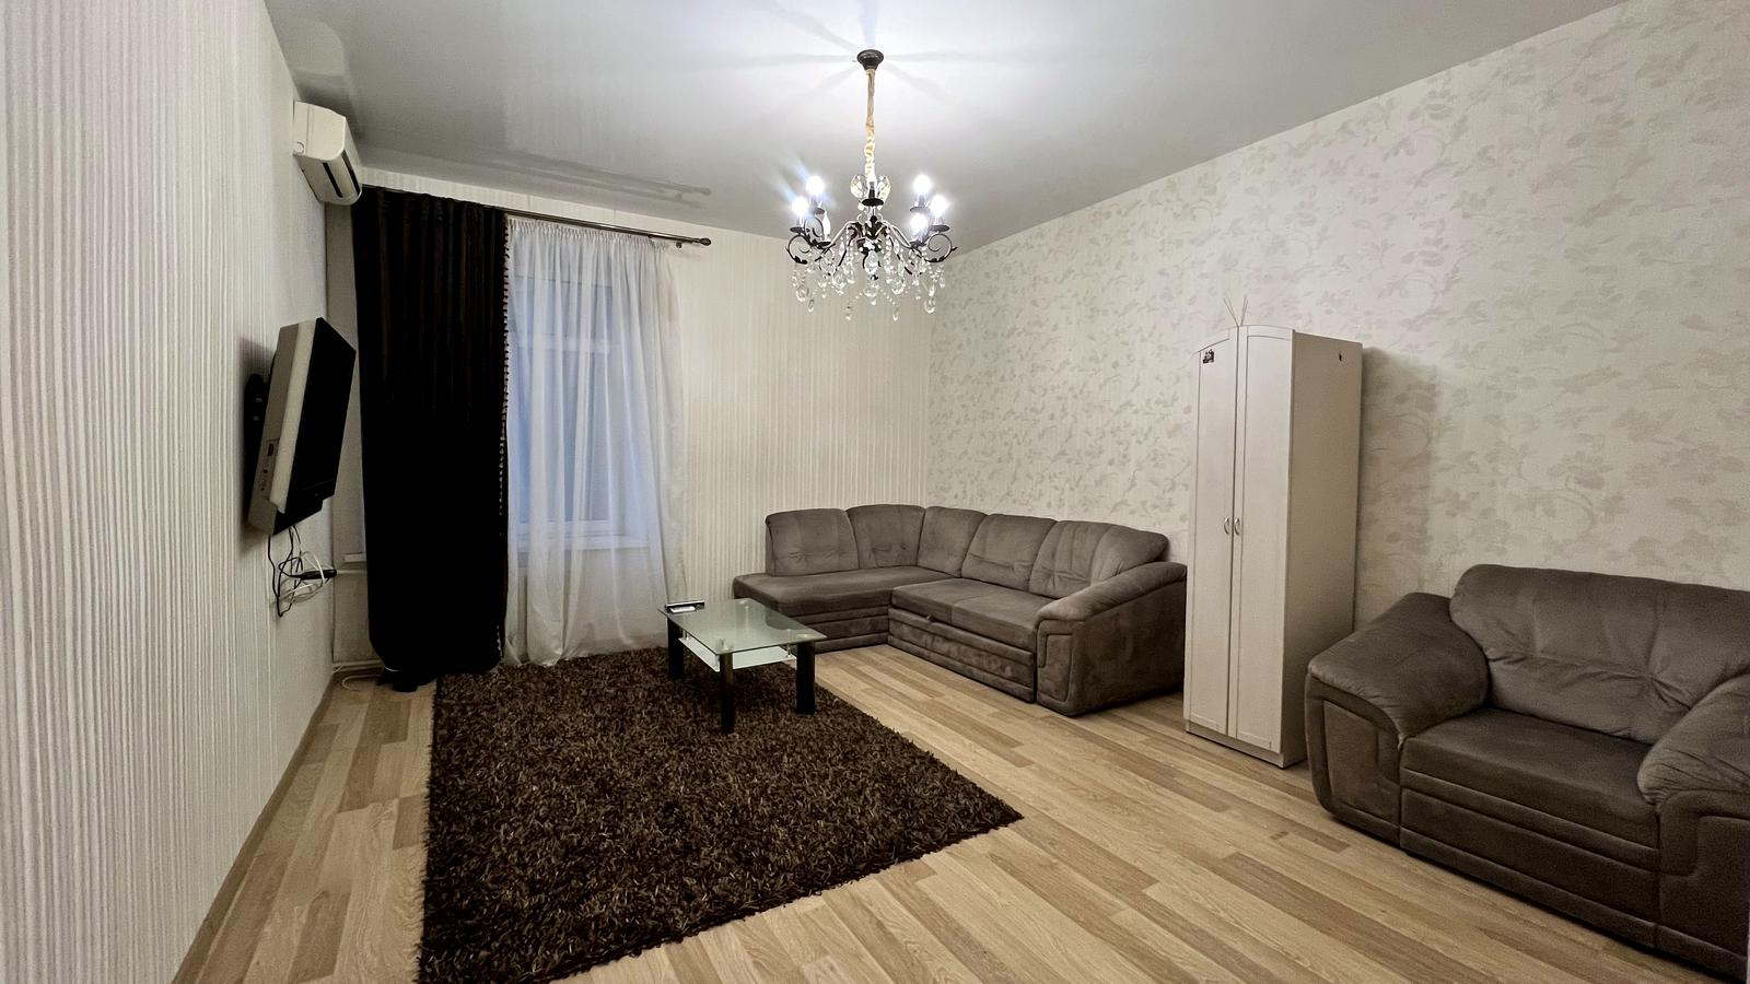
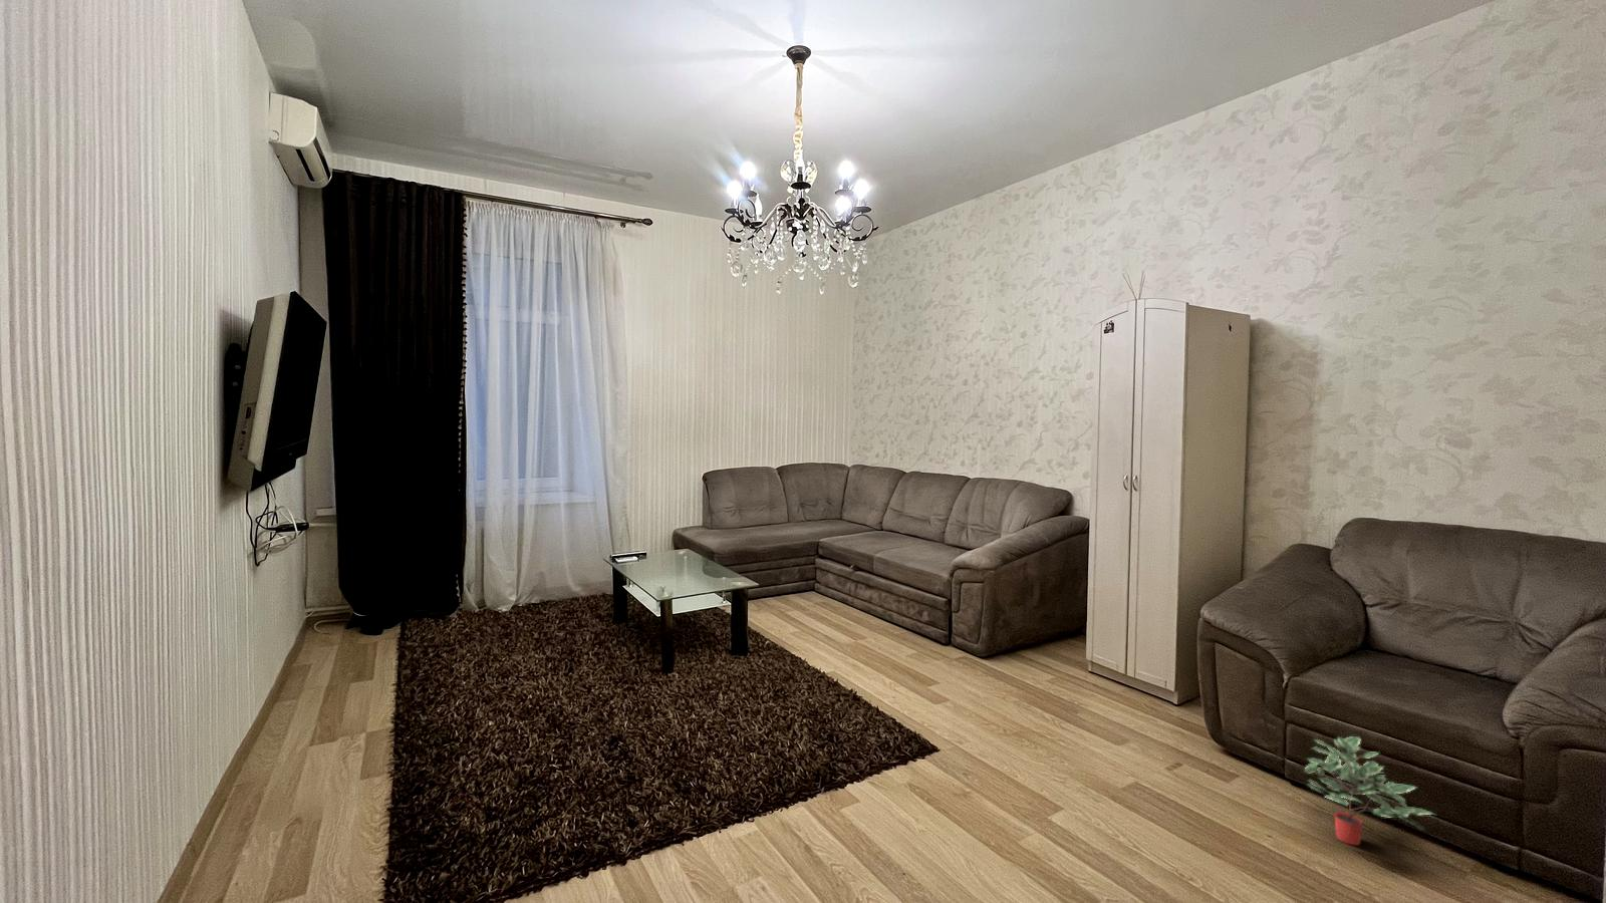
+ potted plant [1303,735,1437,846]
